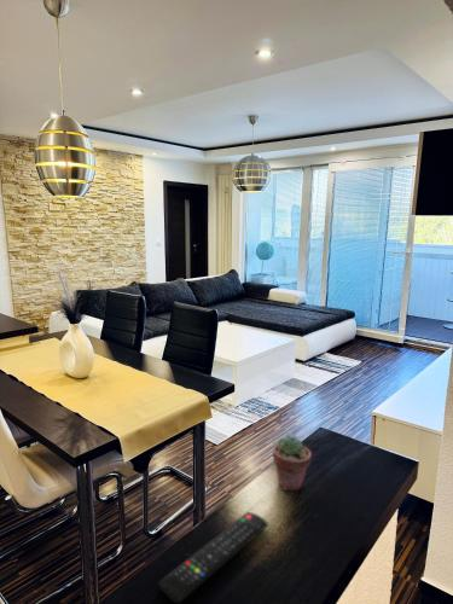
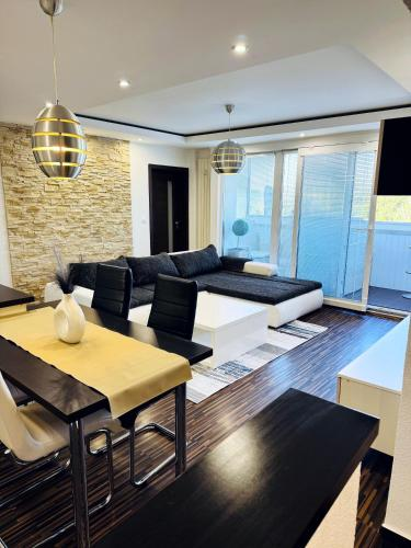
- remote control [157,511,269,604]
- potted succulent [272,434,313,492]
